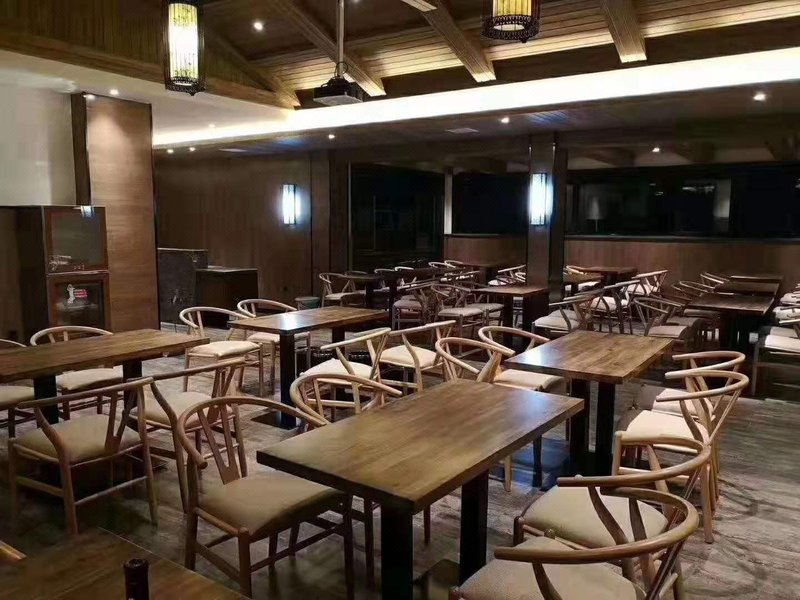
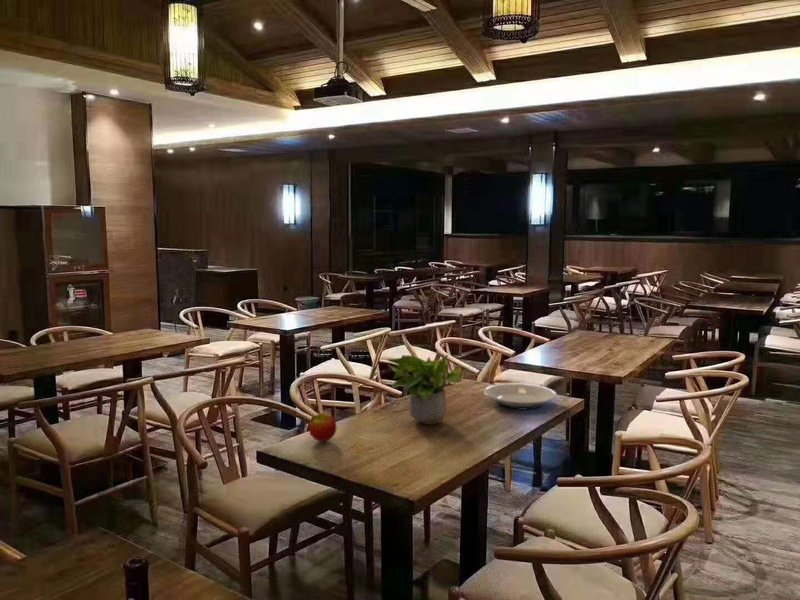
+ potted plant [386,354,463,426]
+ apple [308,412,338,443]
+ plate [483,382,558,411]
